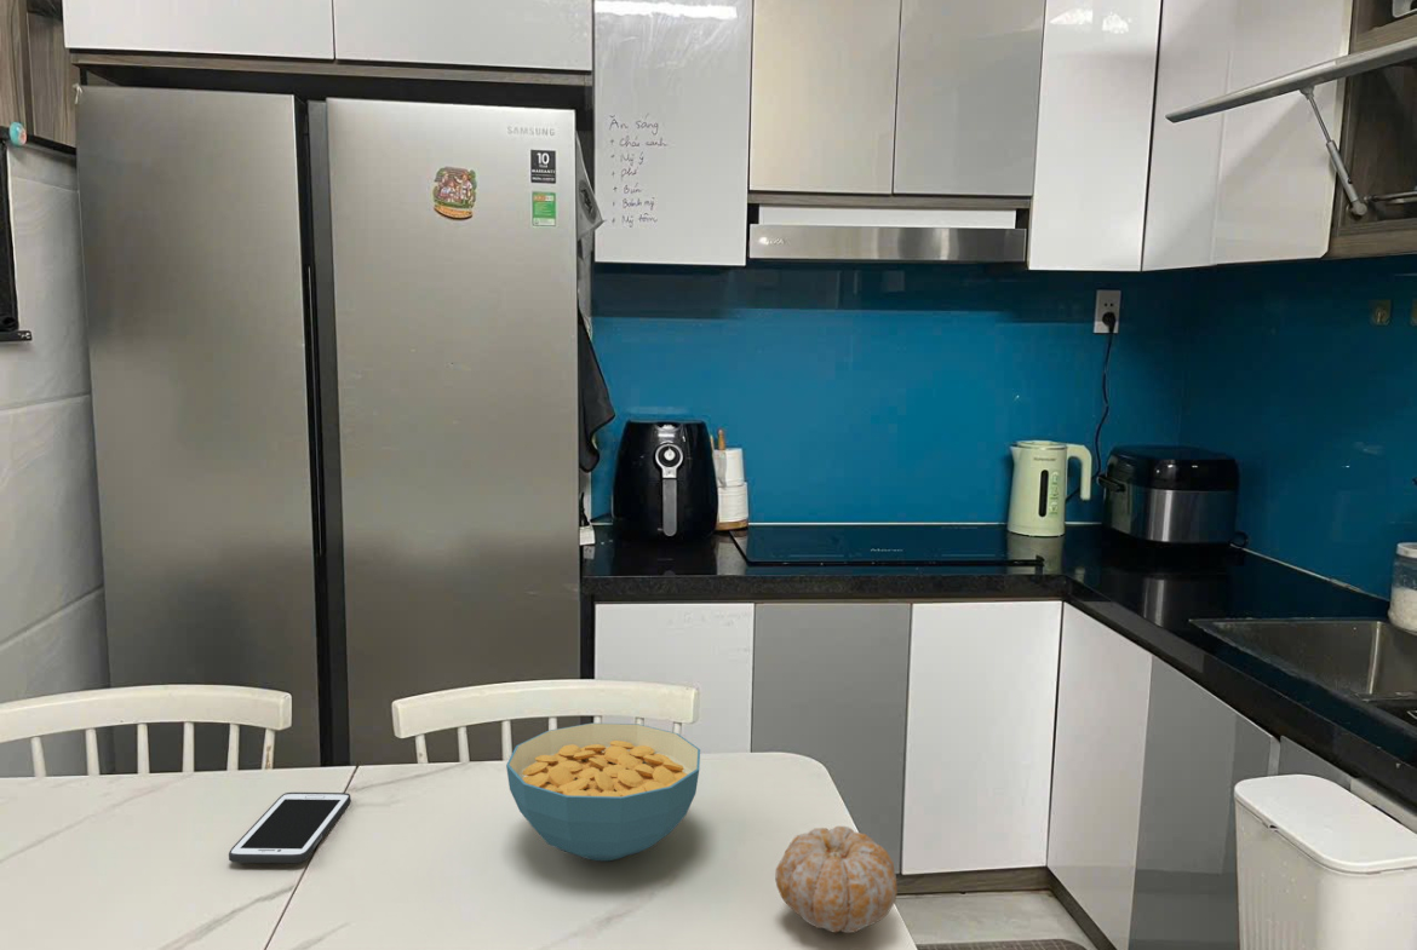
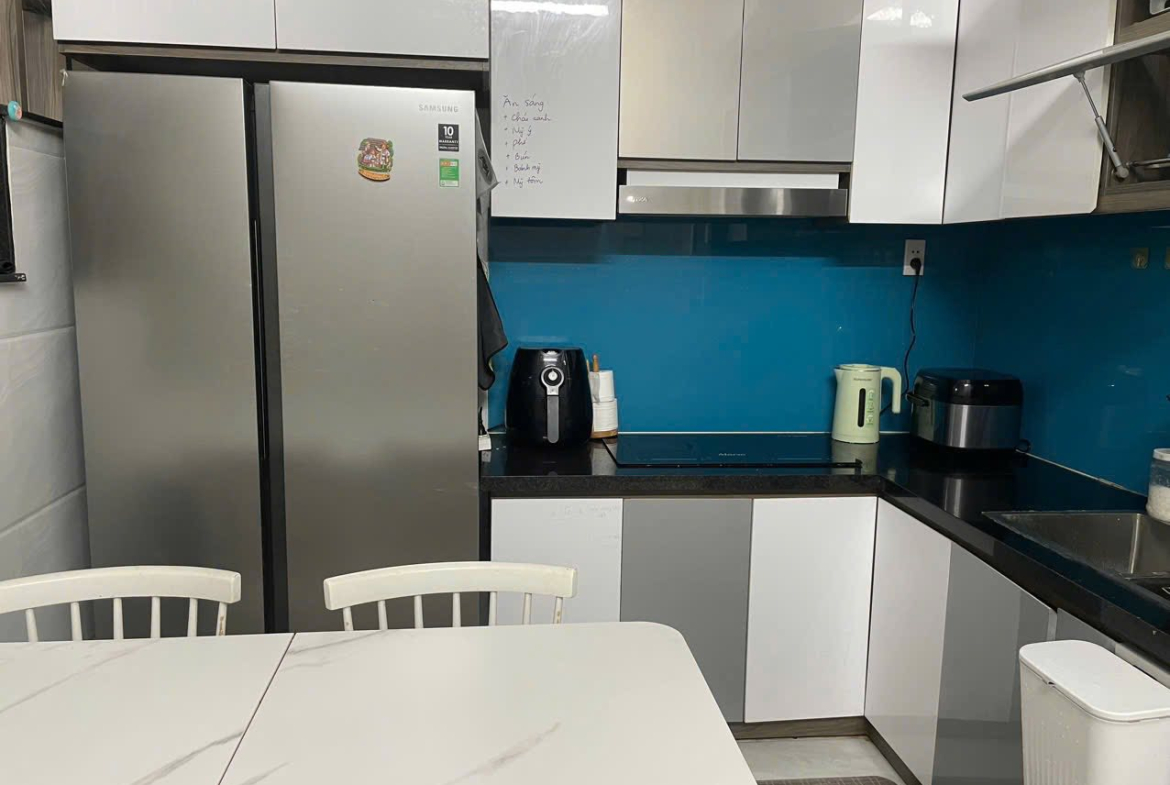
- fruit [775,825,899,934]
- cell phone [228,791,351,864]
- cereal bowl [505,722,701,862]
